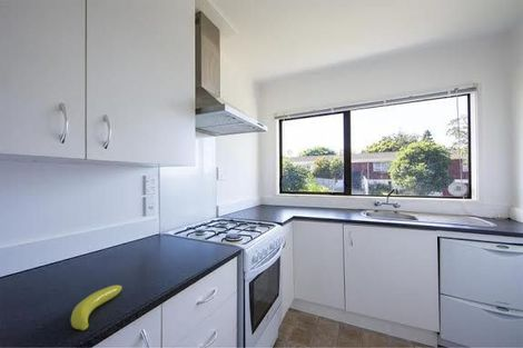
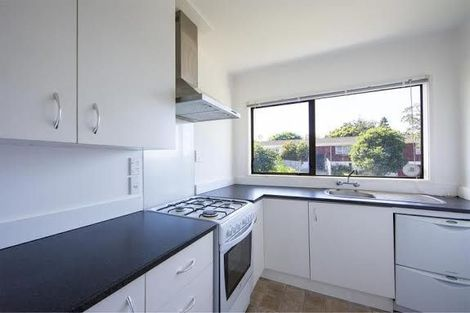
- banana [70,285,122,331]
